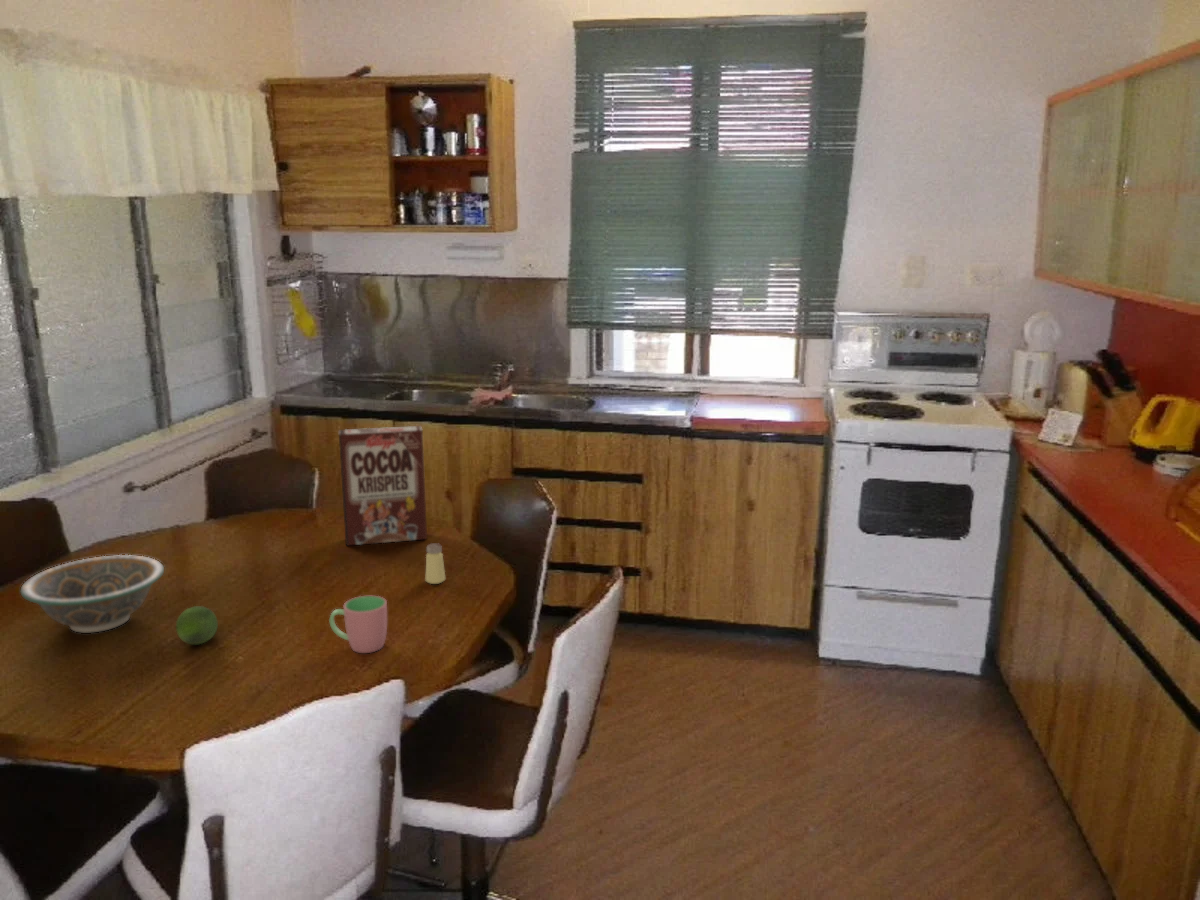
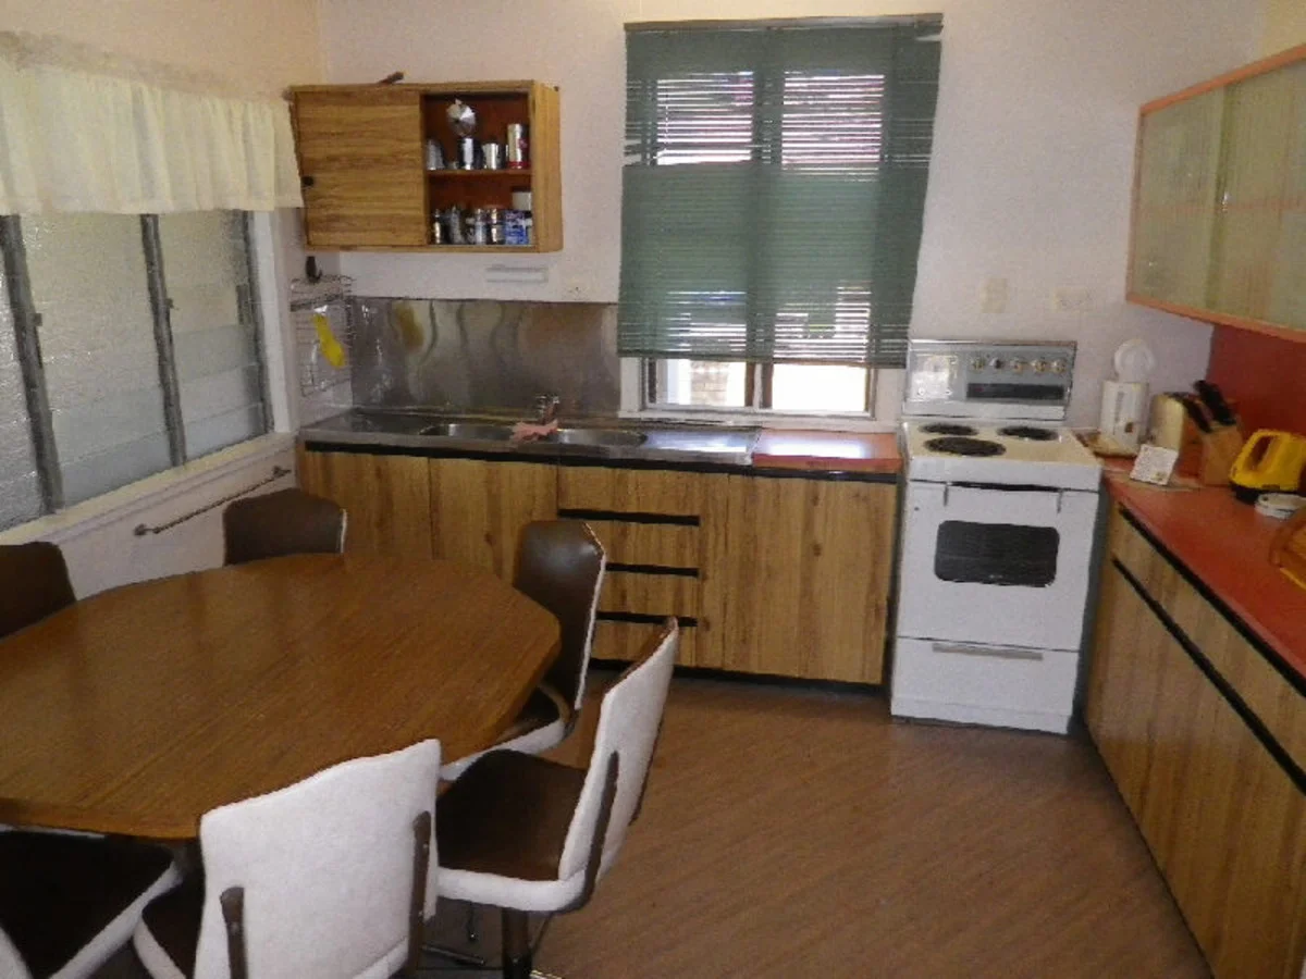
- cup [329,595,388,654]
- saltshaker [424,542,446,585]
- bowl [19,554,165,634]
- fruit [175,605,219,645]
- cereal box [338,425,428,547]
